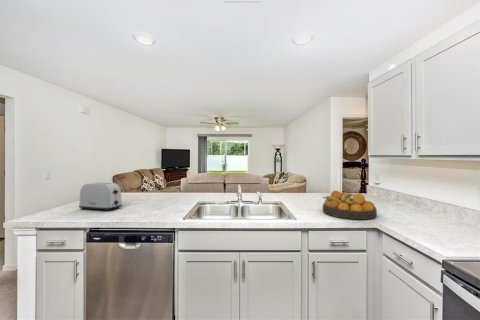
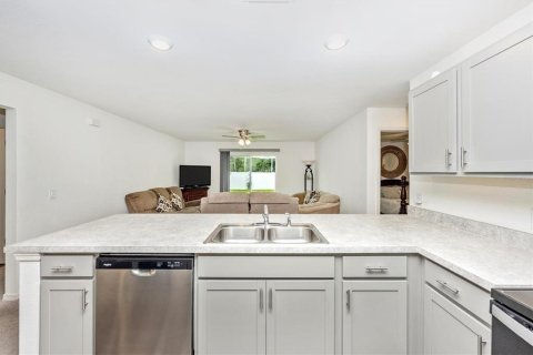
- toaster [78,181,123,212]
- fruit bowl [322,190,378,220]
